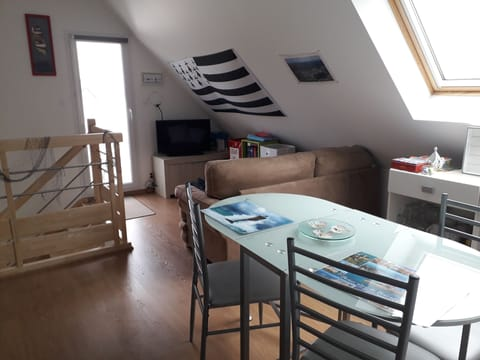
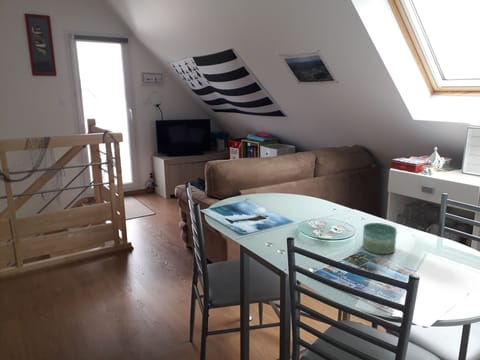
+ candle [361,222,398,255]
